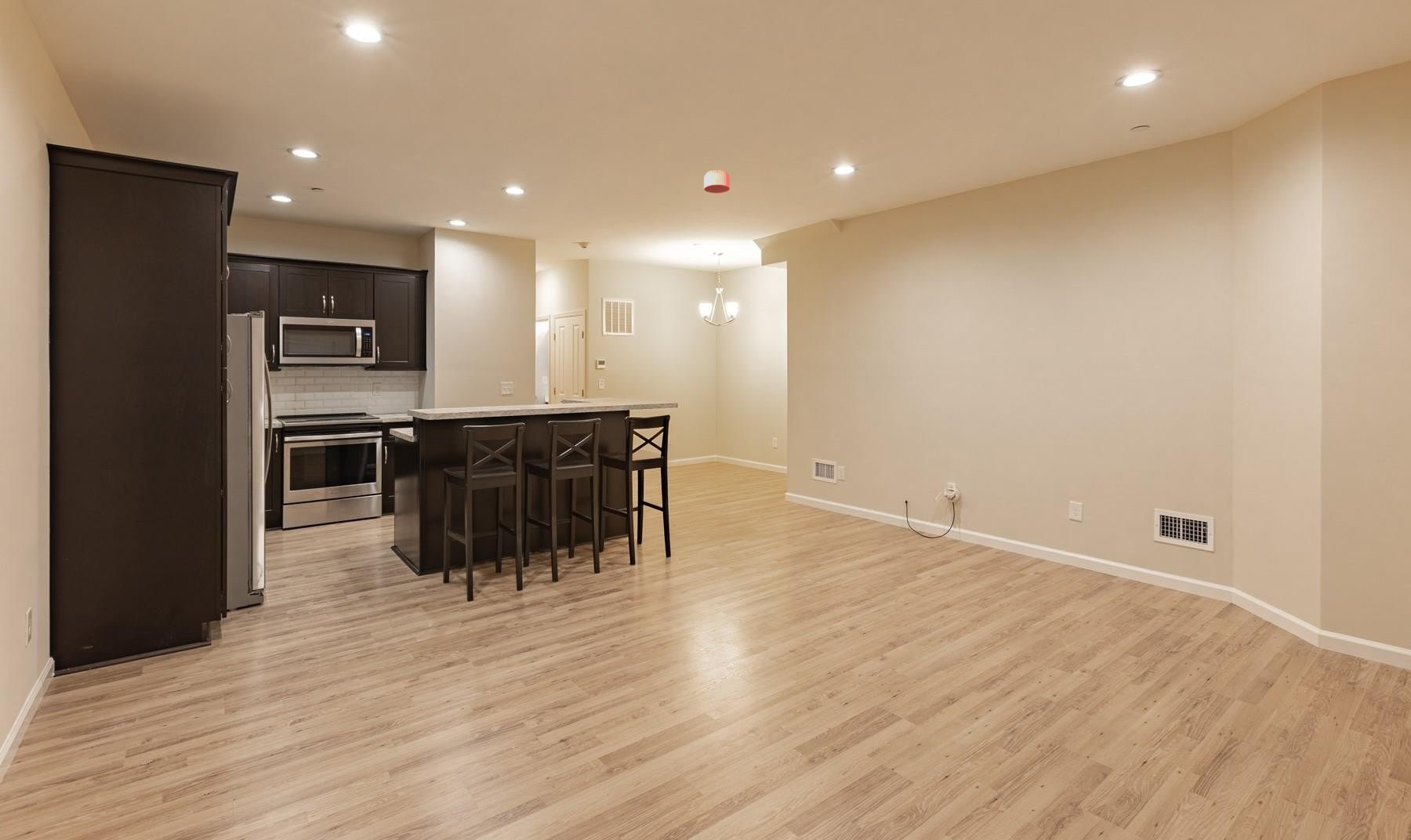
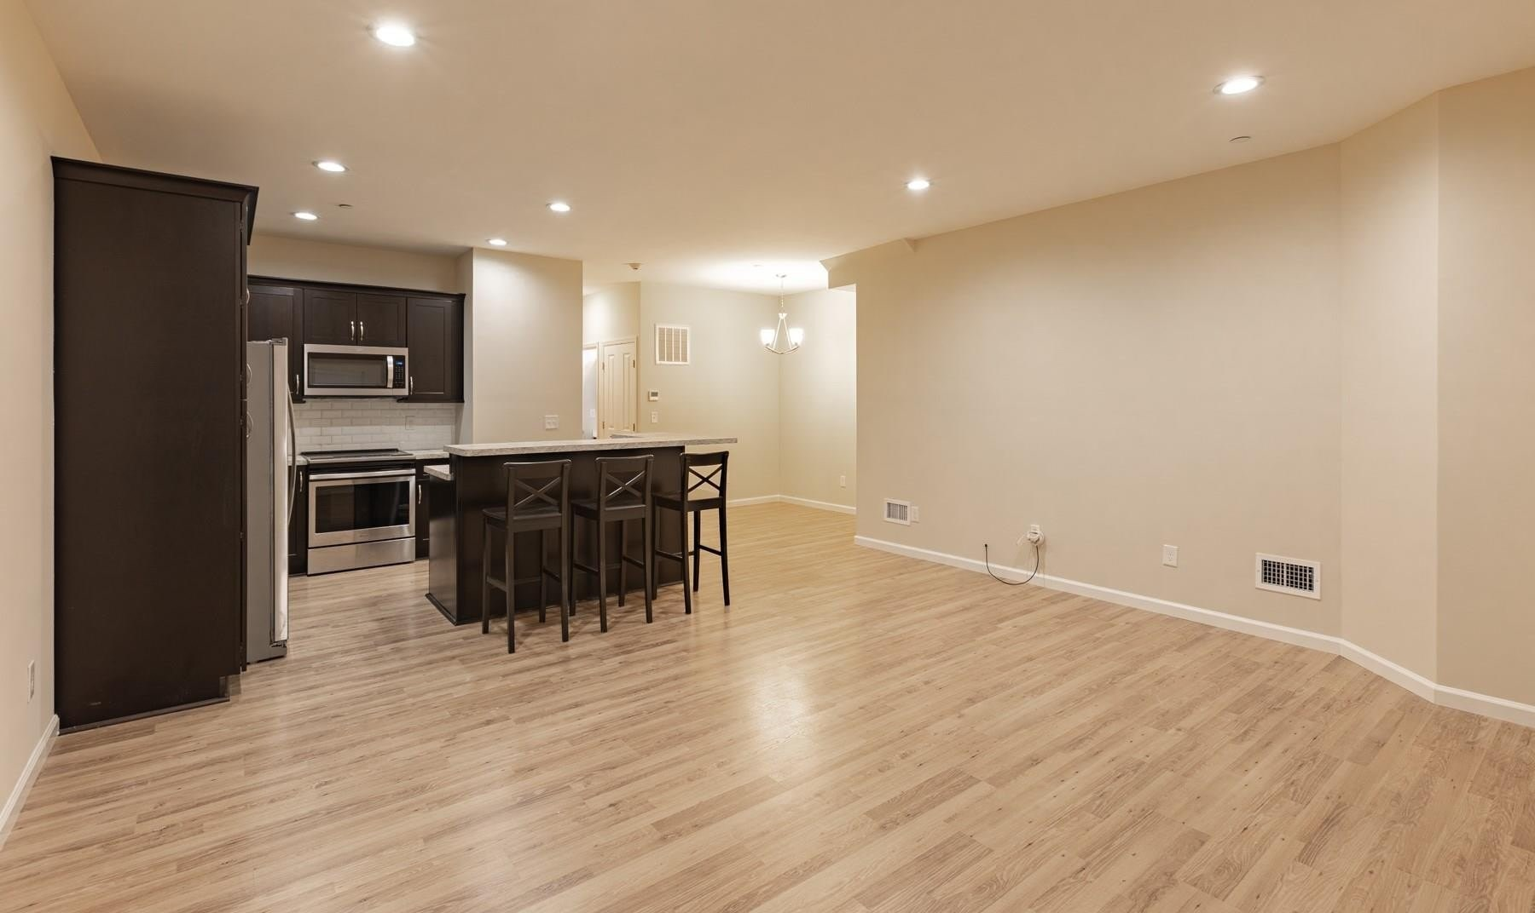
- smoke detector [703,169,731,194]
